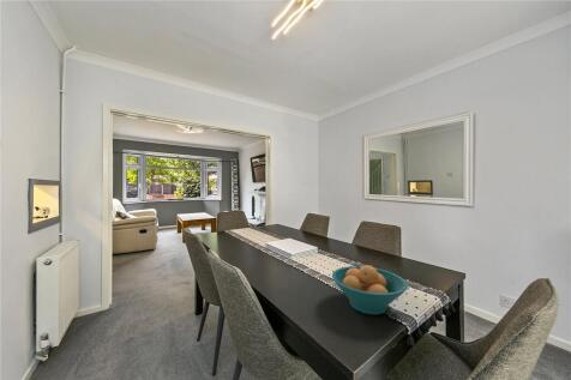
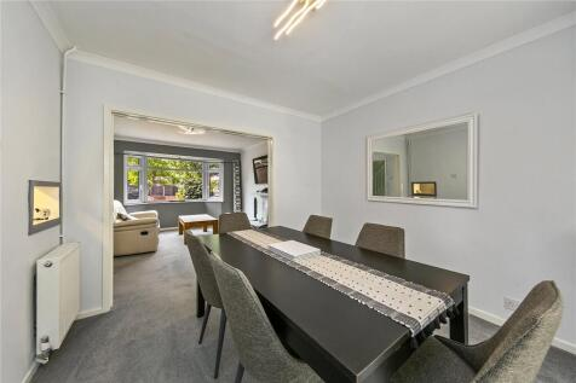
- fruit bowl [331,264,409,315]
